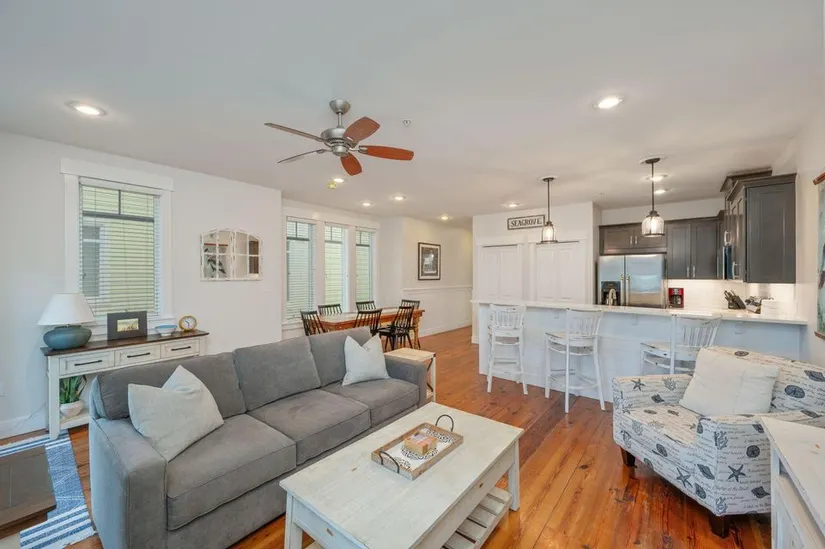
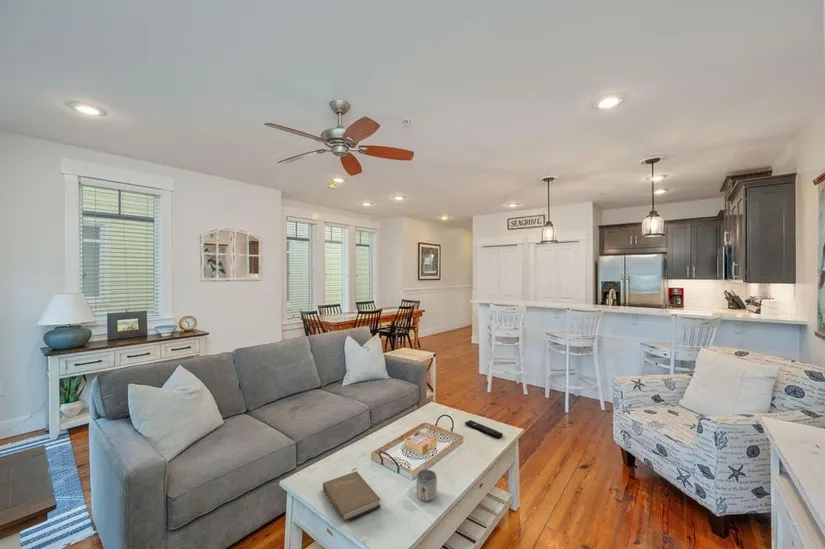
+ remote control [464,419,504,439]
+ mug [416,469,438,502]
+ book [322,470,382,522]
